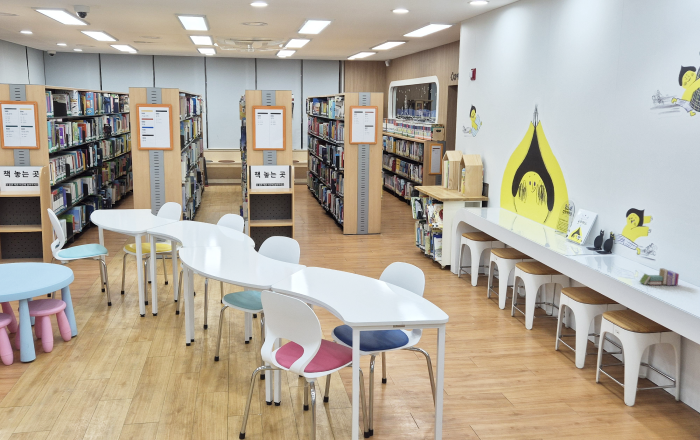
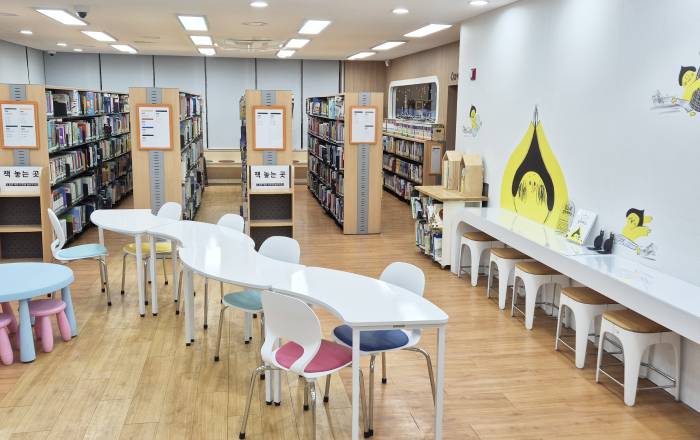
- book [638,268,680,286]
